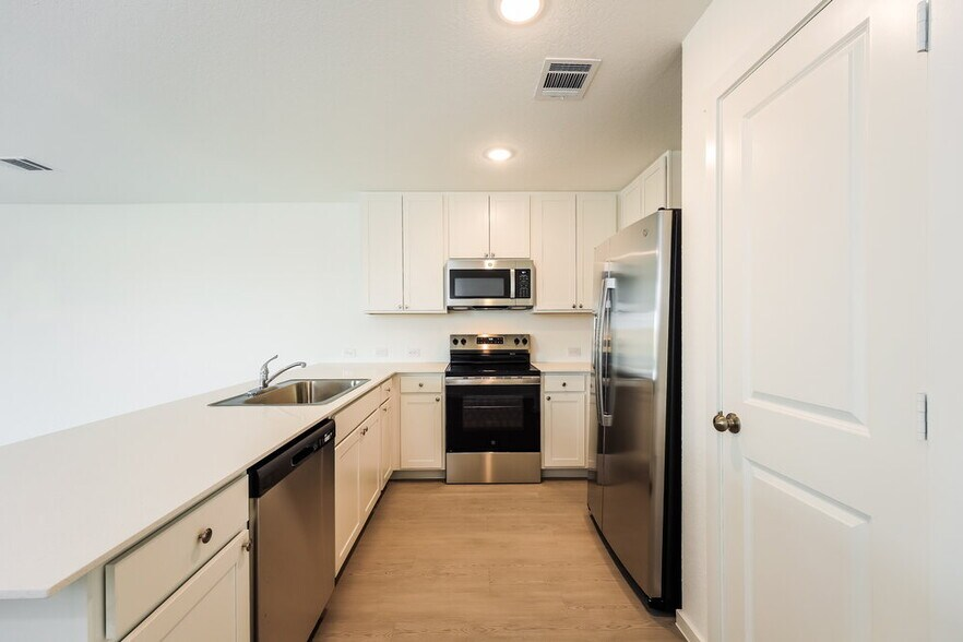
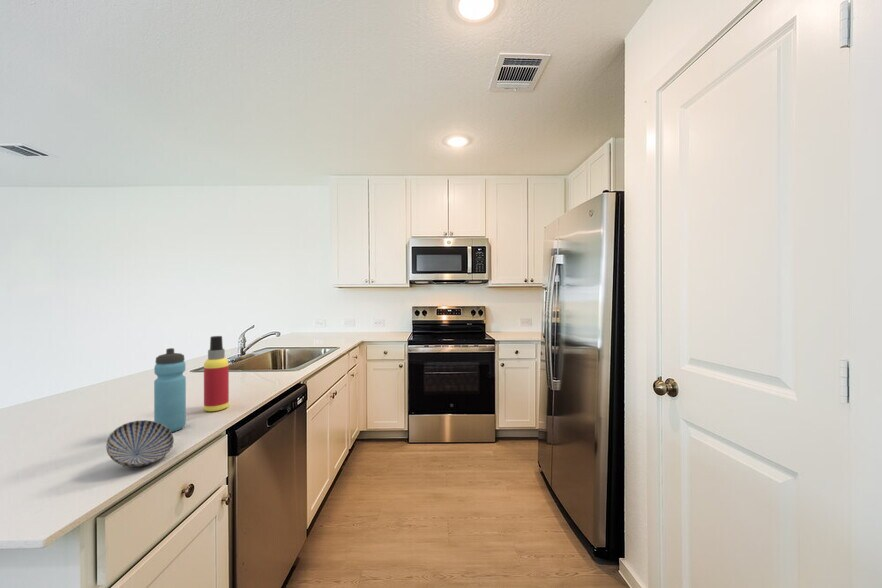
+ spray bottle [203,335,230,412]
+ bowl [105,419,175,468]
+ water bottle [153,347,187,433]
